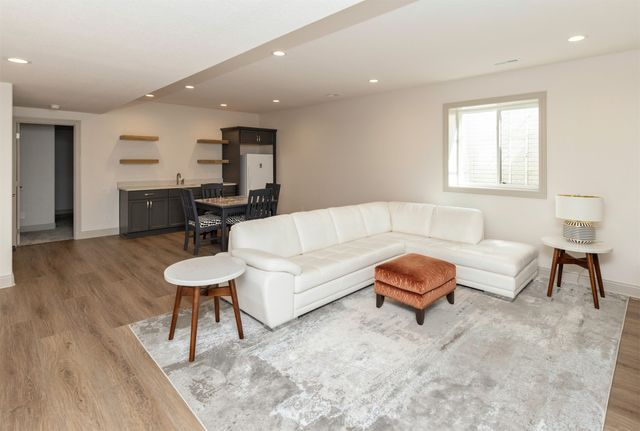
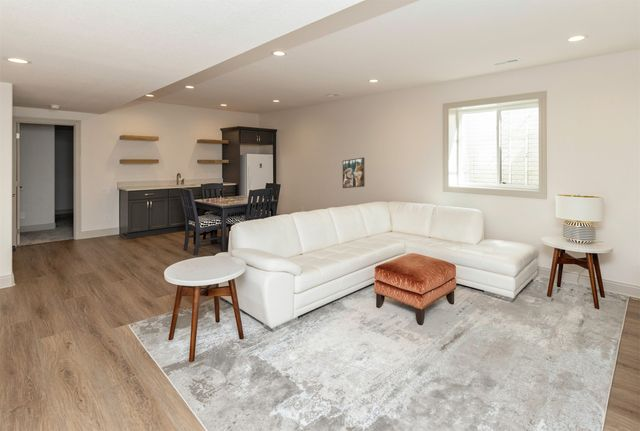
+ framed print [342,156,366,189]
